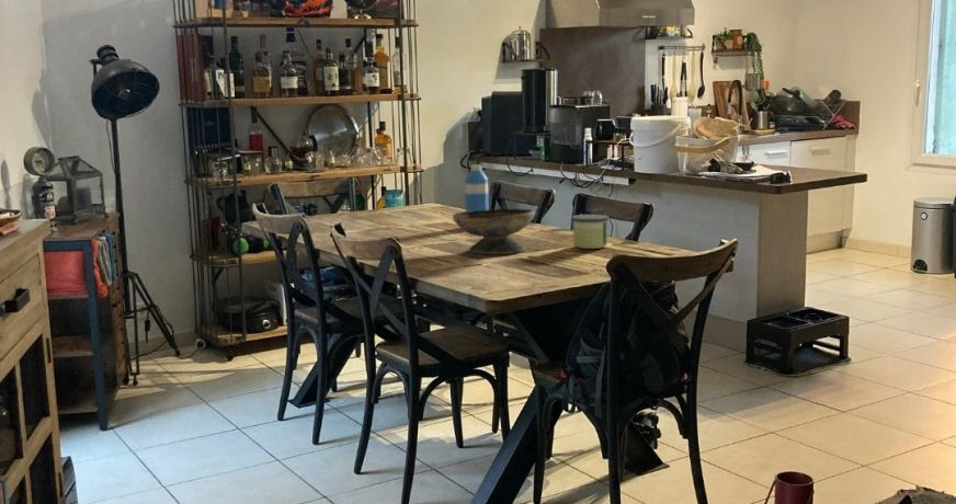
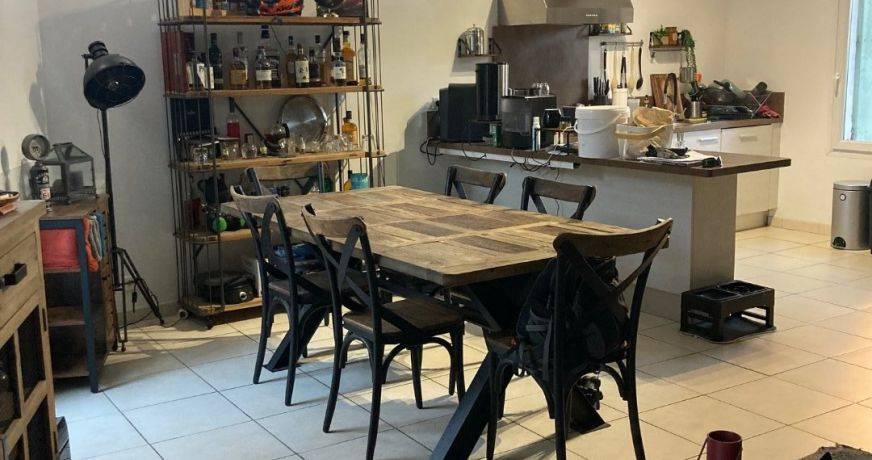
- candle [570,214,610,250]
- decorative bowl [452,208,536,255]
- water bottle [464,164,490,211]
